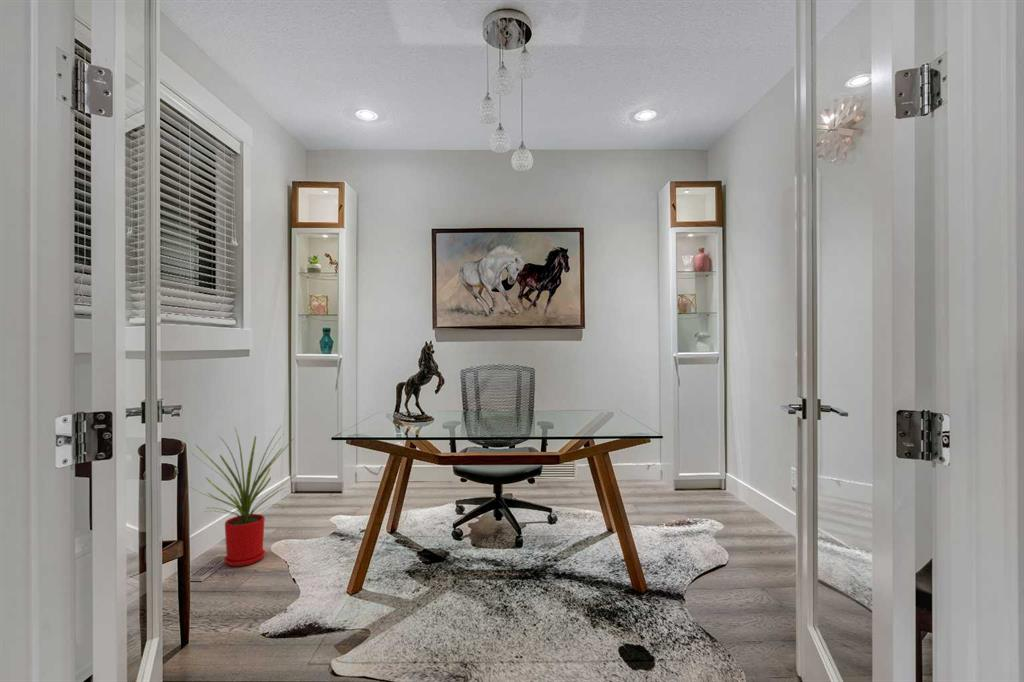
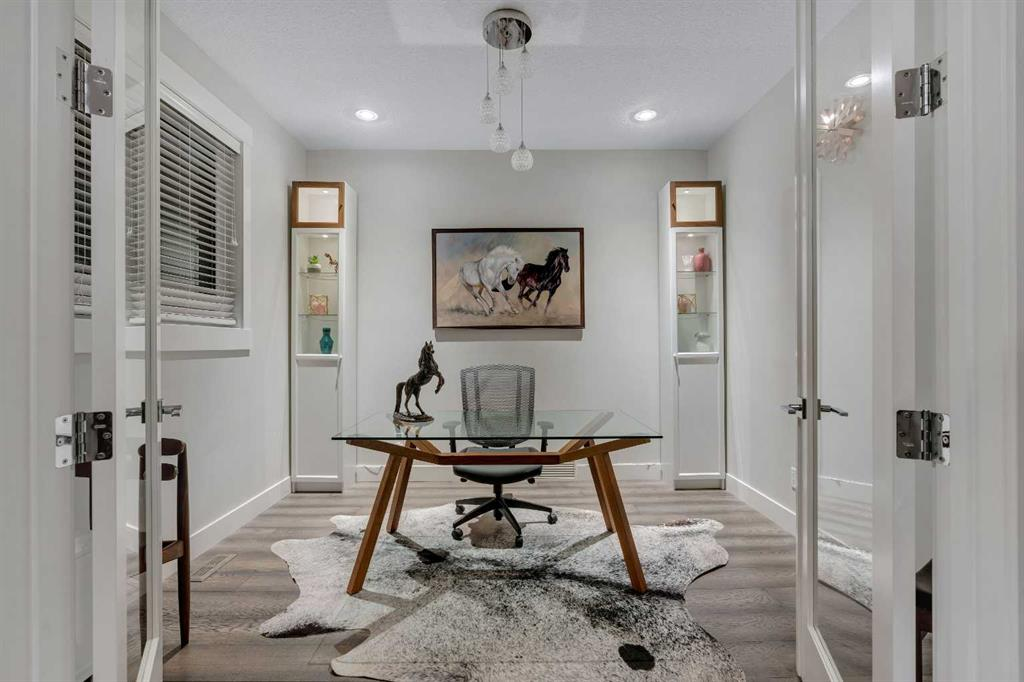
- house plant [188,424,298,567]
